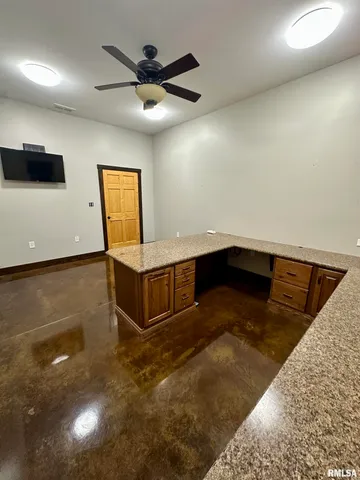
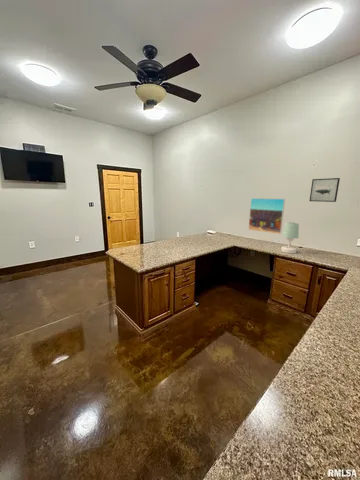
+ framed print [247,197,286,235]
+ wall art [309,177,341,203]
+ table lamp [280,221,300,254]
